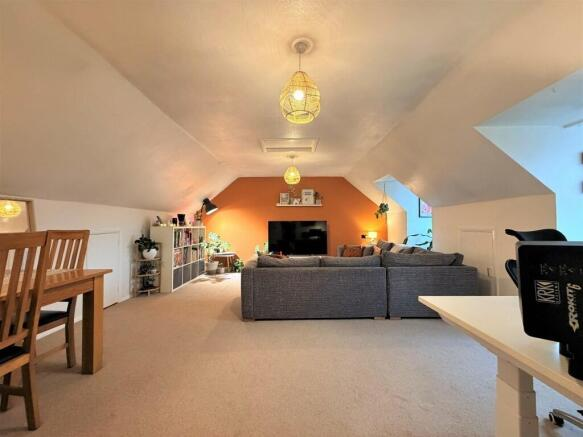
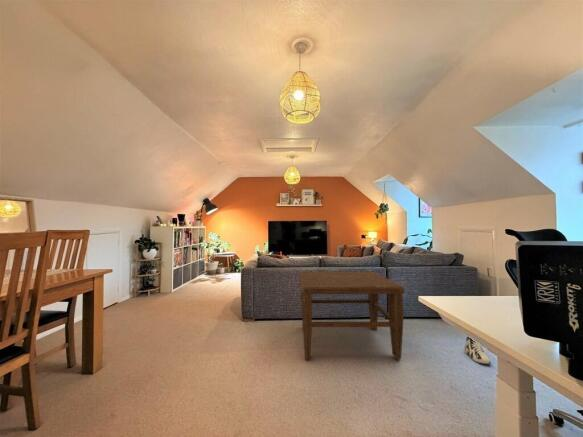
+ coffee table [298,271,405,361]
+ sneaker [464,336,492,365]
